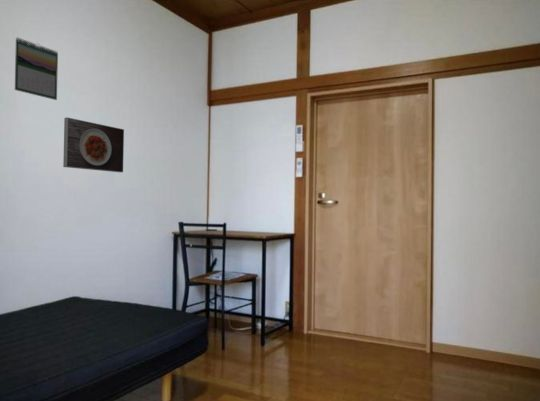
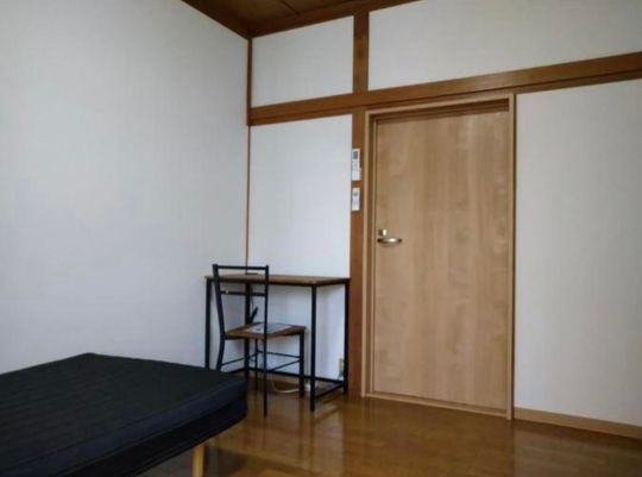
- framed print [62,116,125,173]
- calendar [14,36,59,101]
